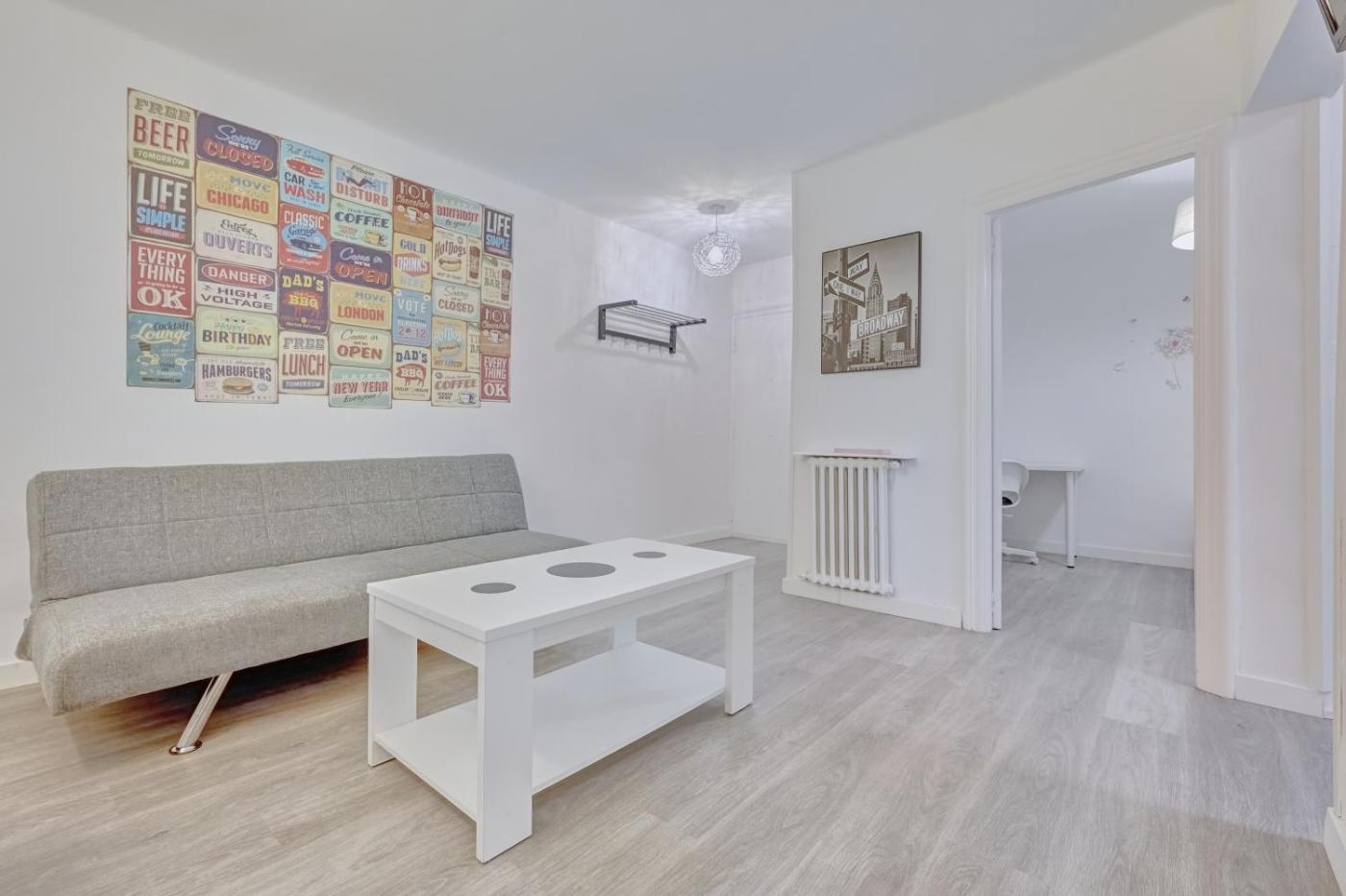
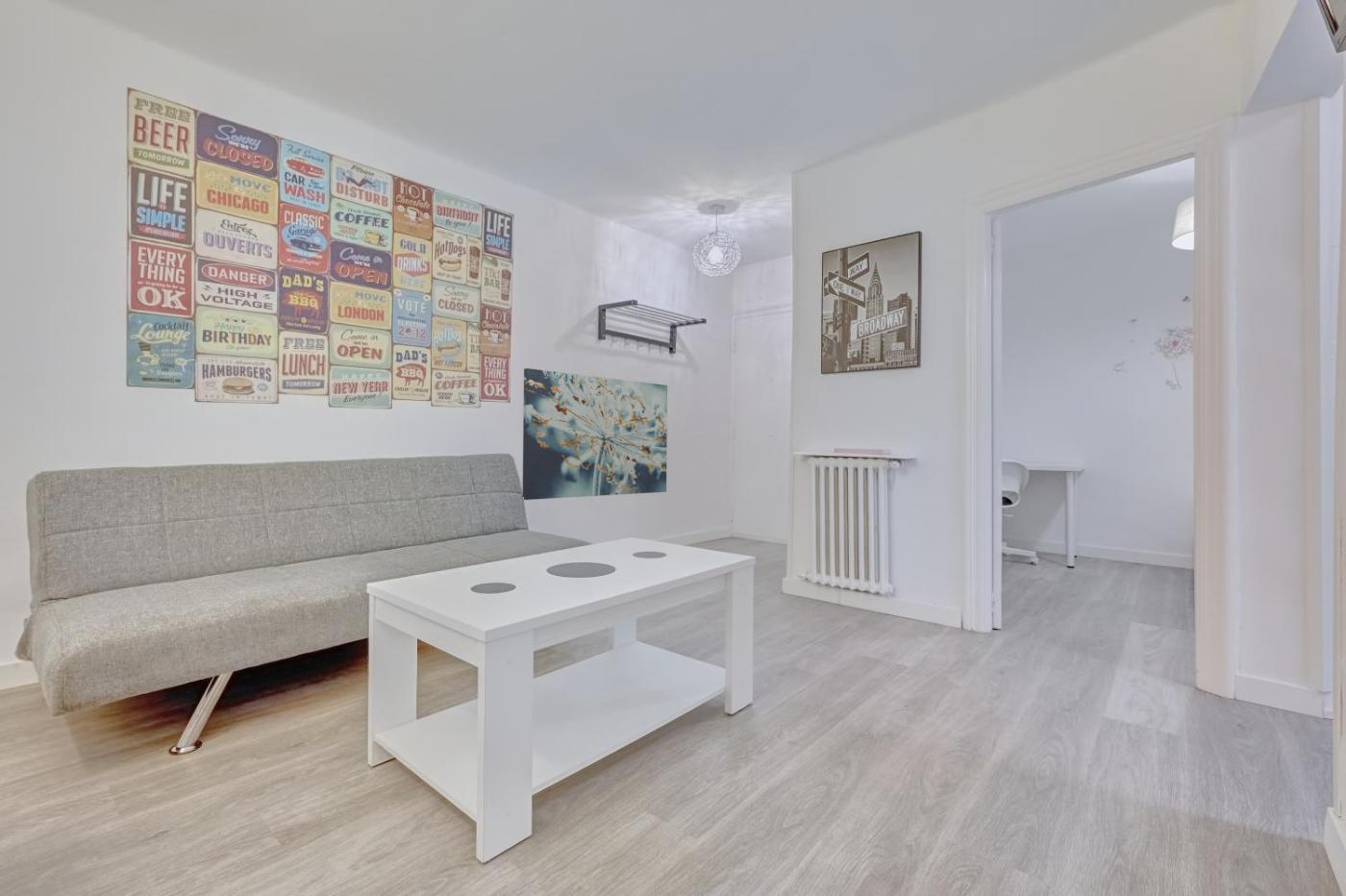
+ wall art [522,367,668,501]
